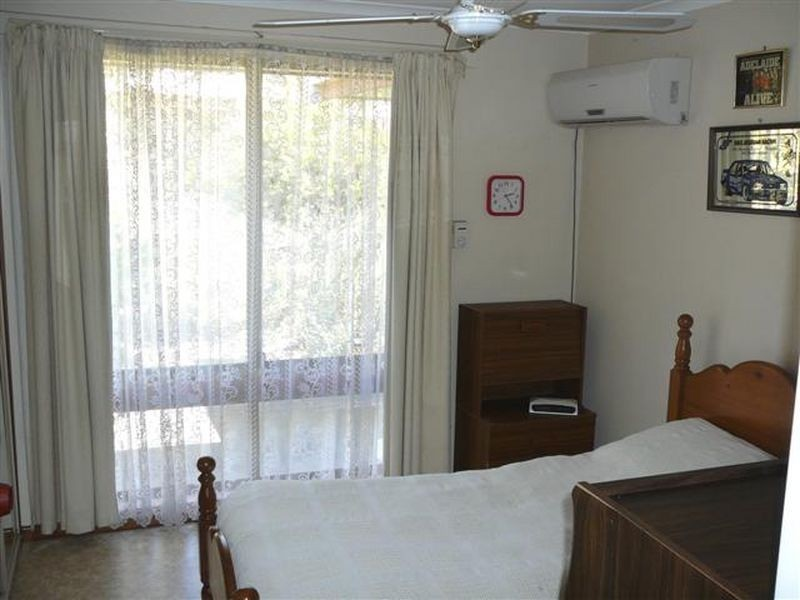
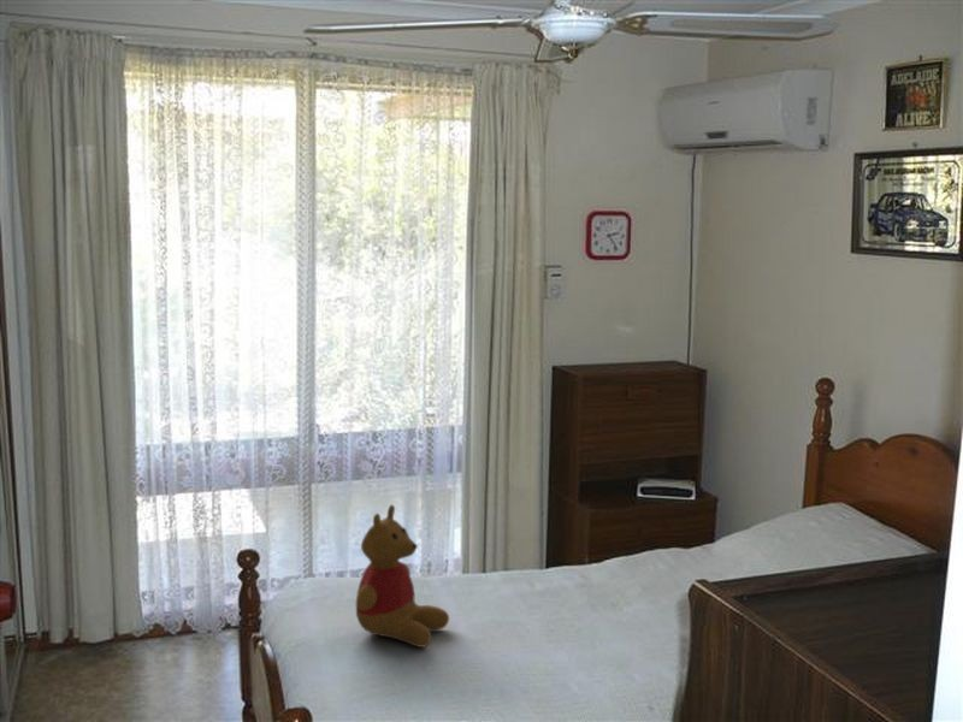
+ teddy bear [355,503,450,649]
